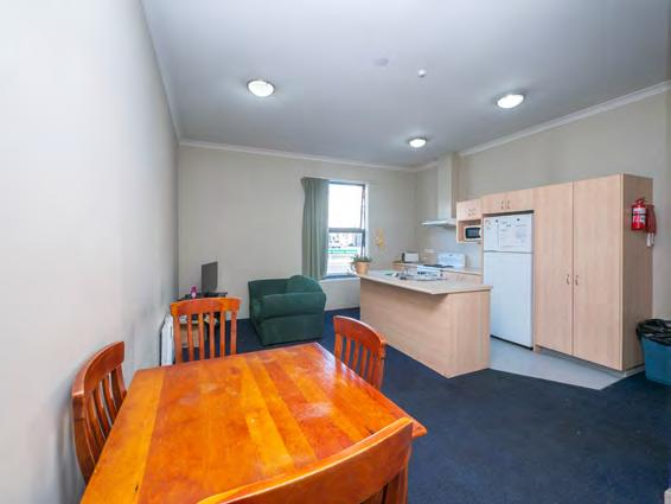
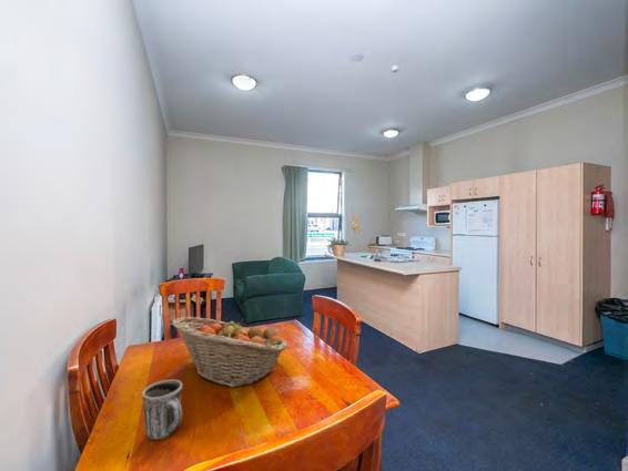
+ fruit basket [171,316,288,388]
+ mug [141,379,183,441]
